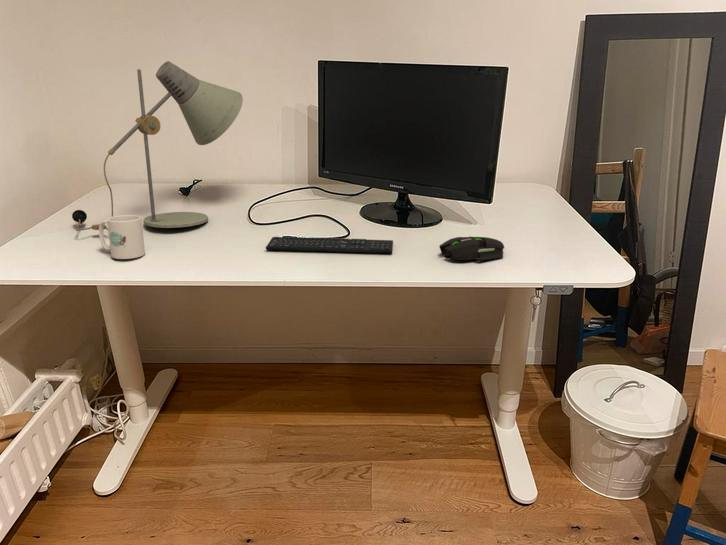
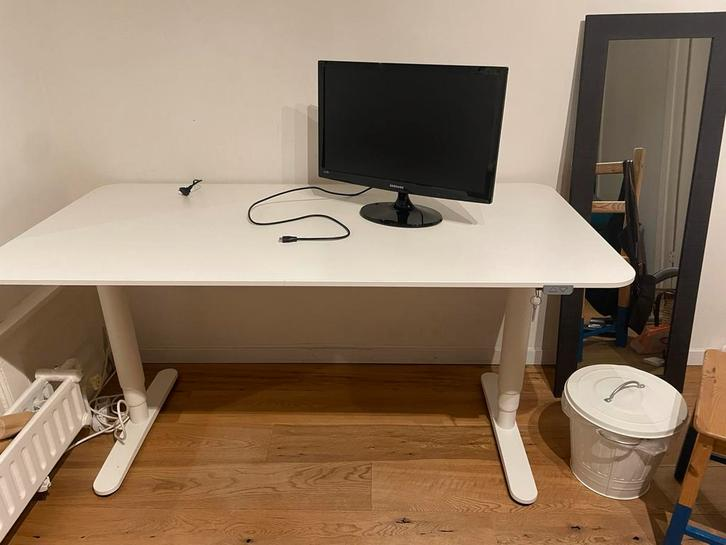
- desk lamp [71,60,244,232]
- mug [98,214,146,260]
- keyboard [265,236,394,254]
- mouse [438,236,505,262]
